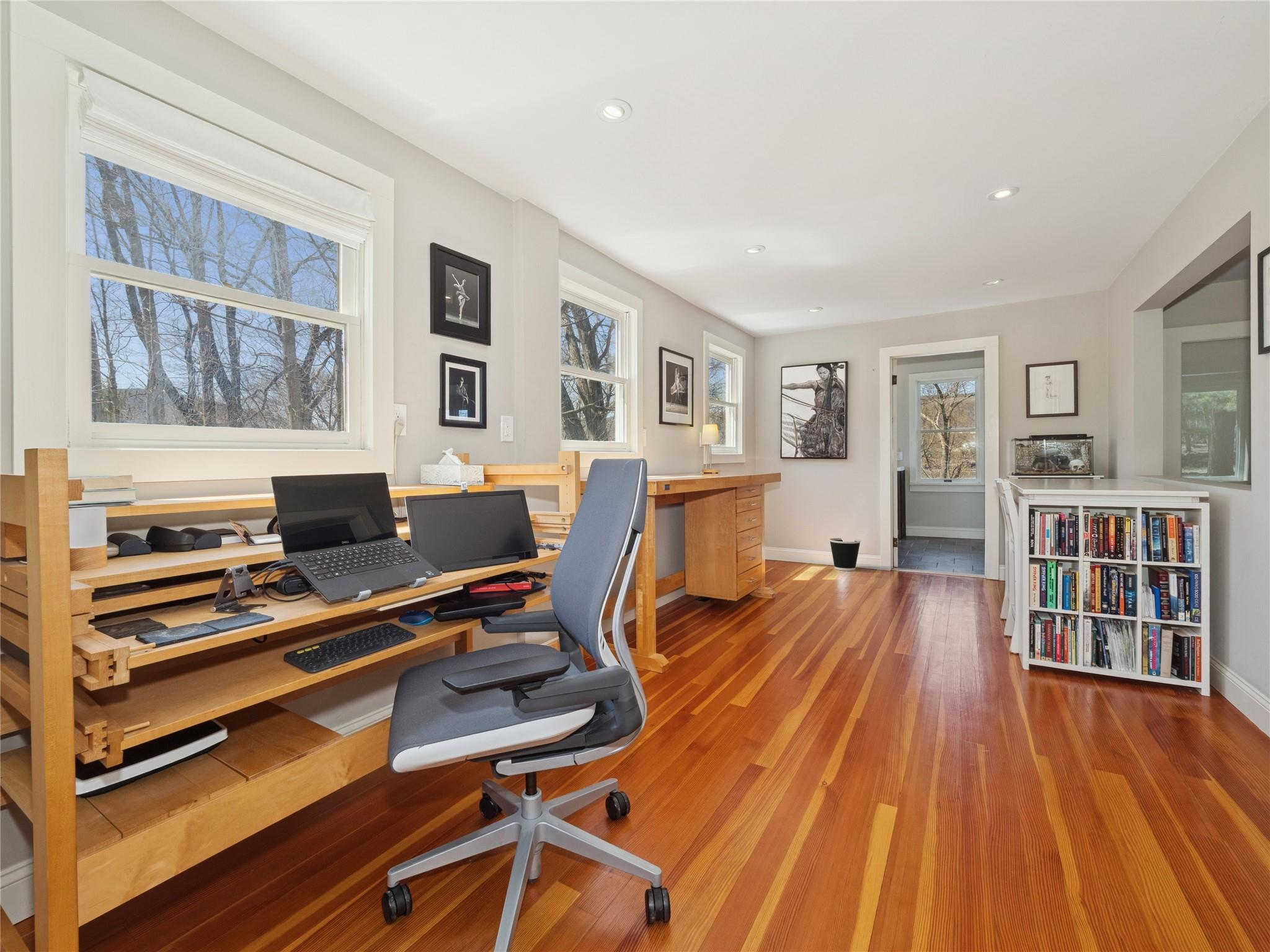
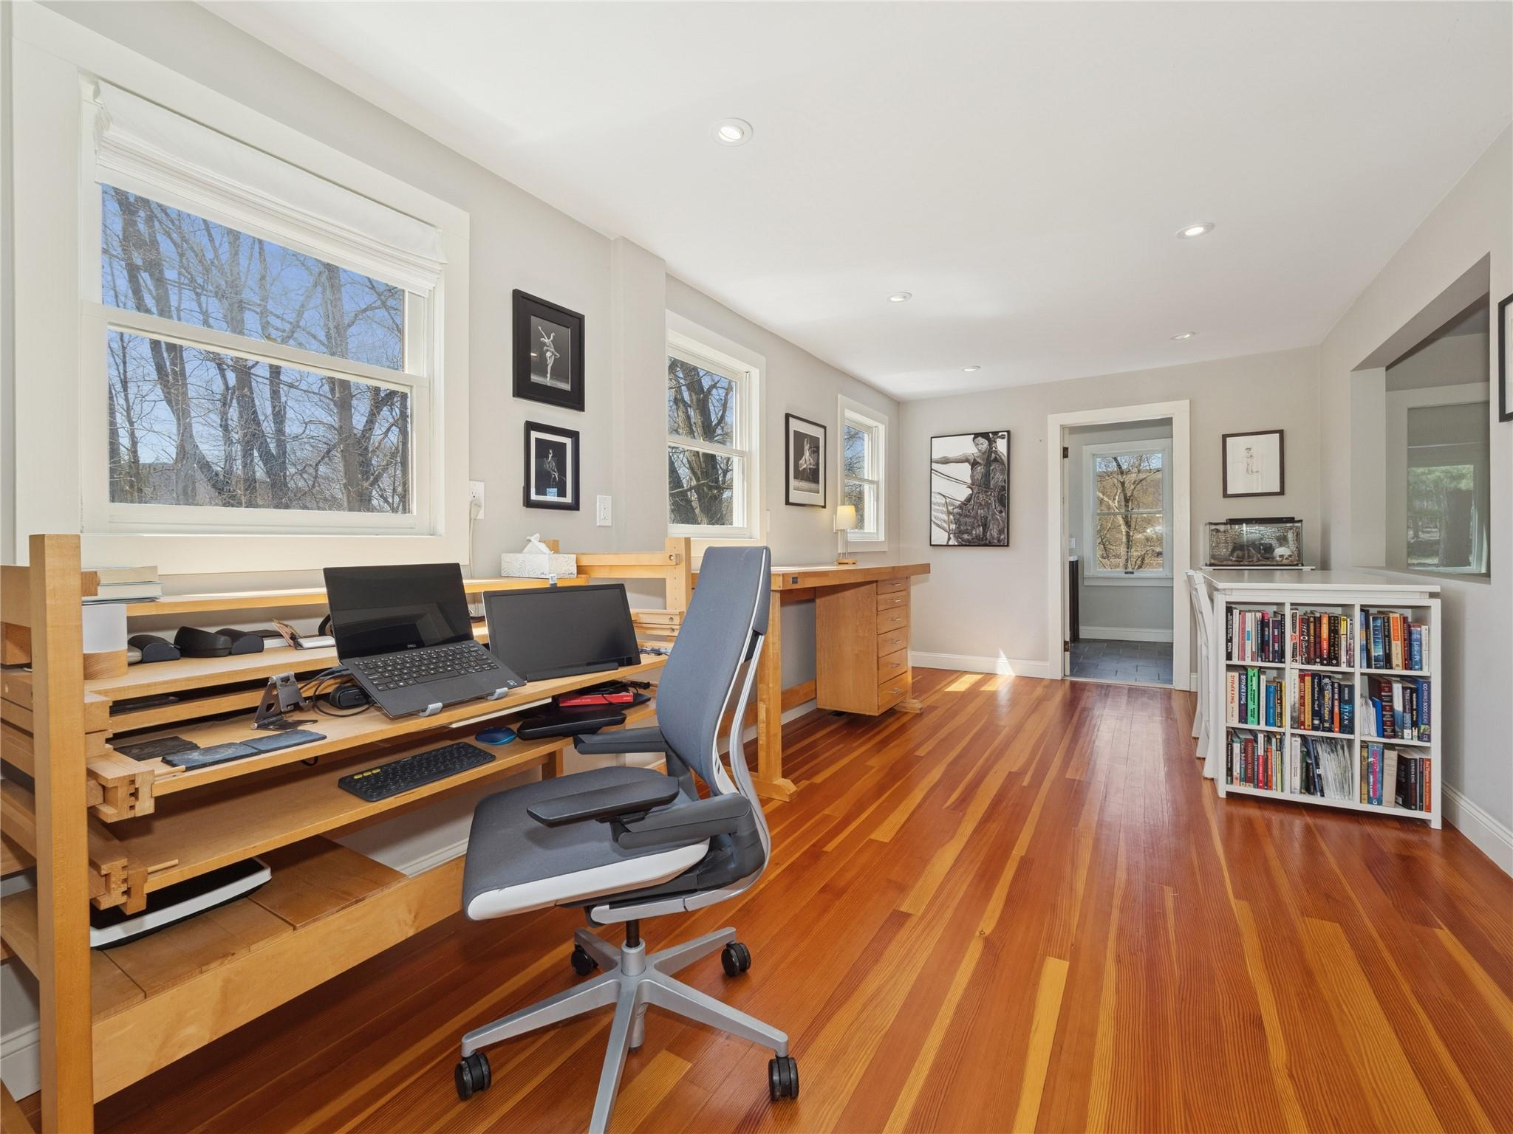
- wastebasket [828,537,861,571]
